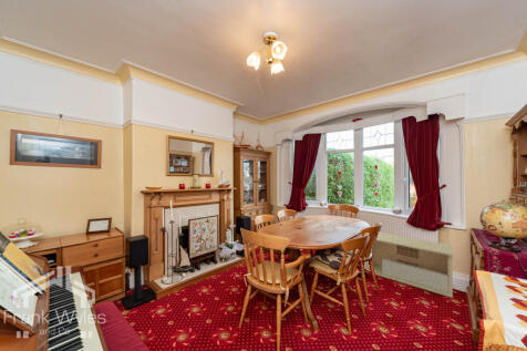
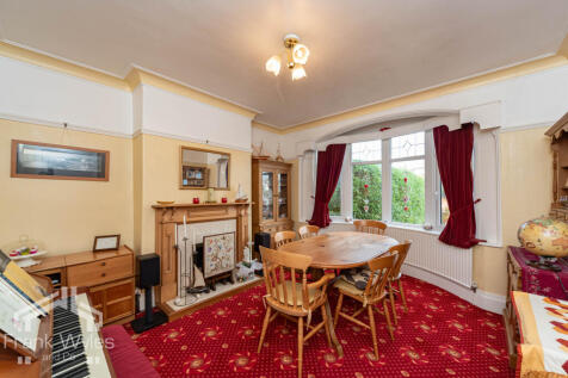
- storage bench [364,231,454,299]
